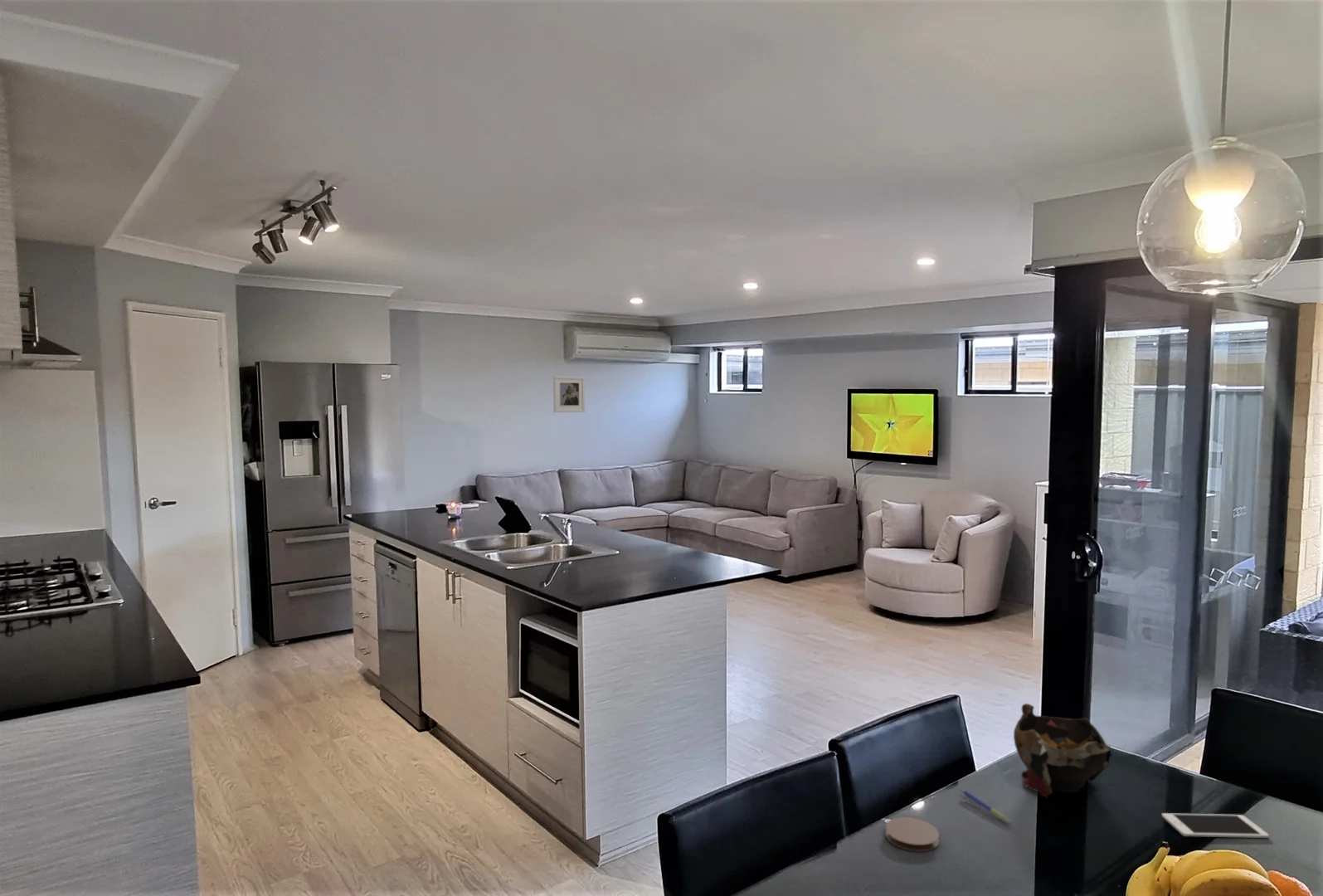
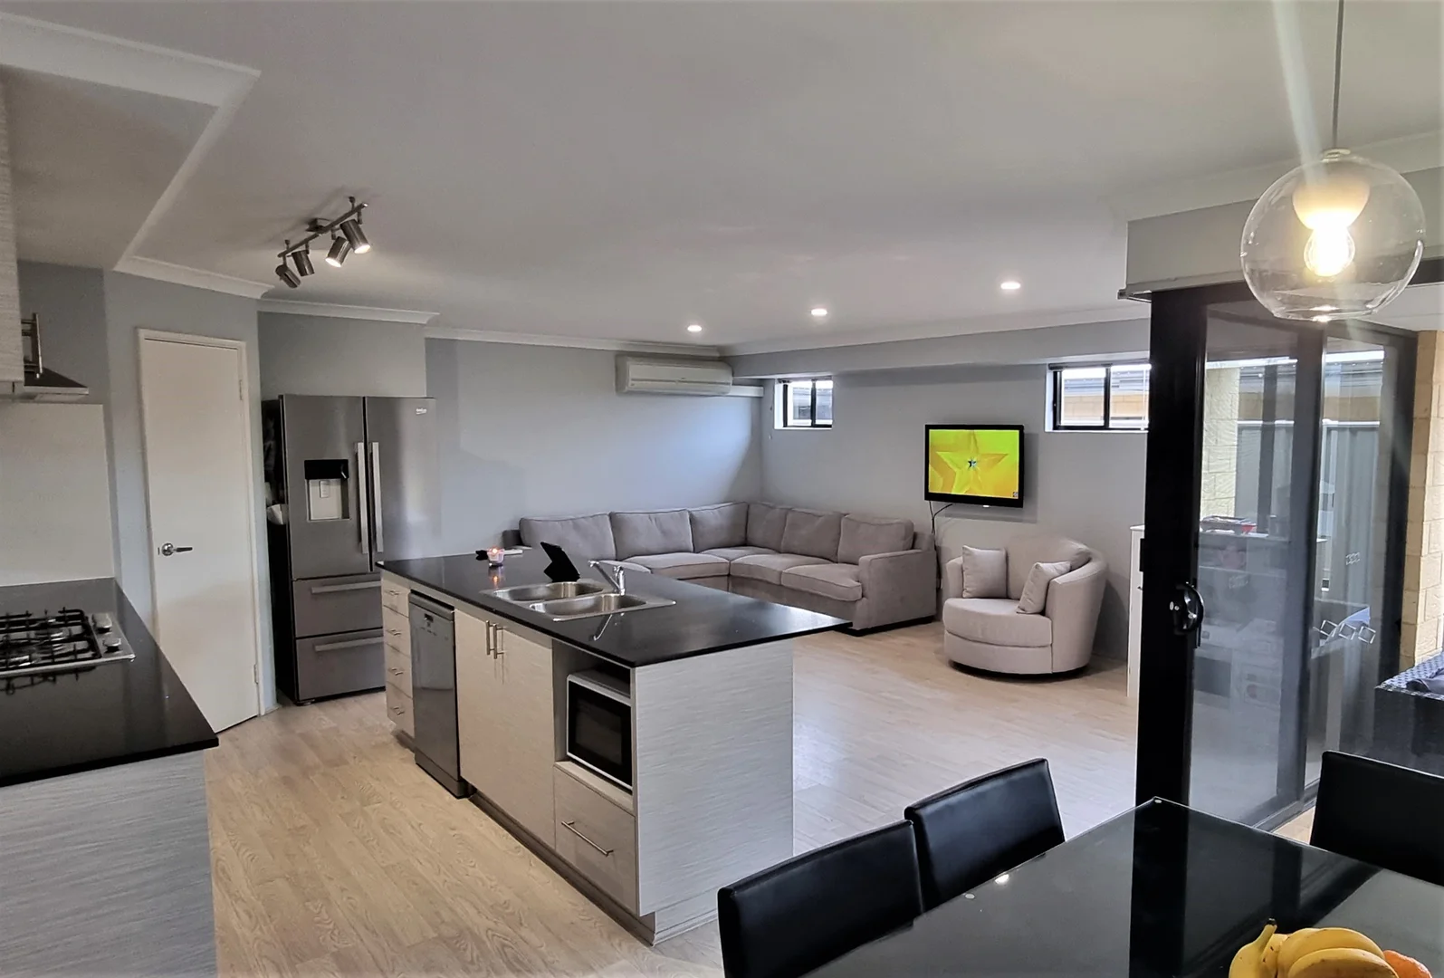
- pen [960,788,1013,825]
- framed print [552,375,586,413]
- coaster [885,816,940,853]
- cell phone [1161,812,1270,839]
- decorative bowl [1013,703,1112,799]
